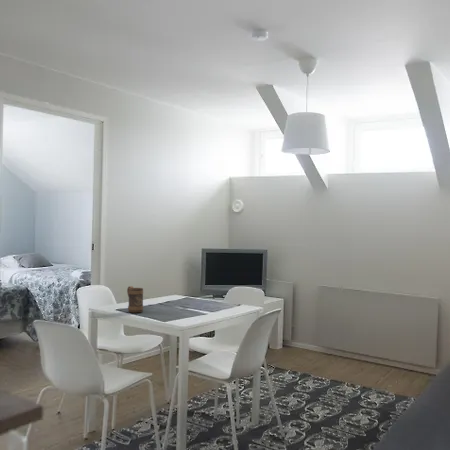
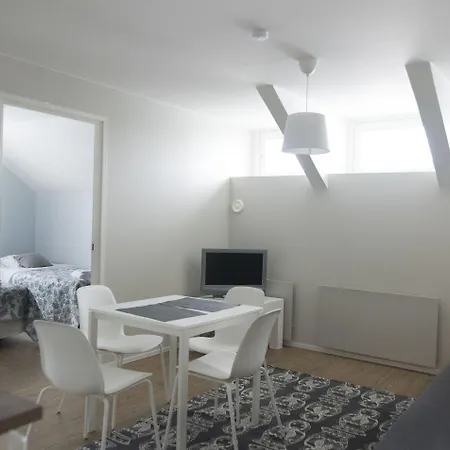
- mug [126,285,144,313]
